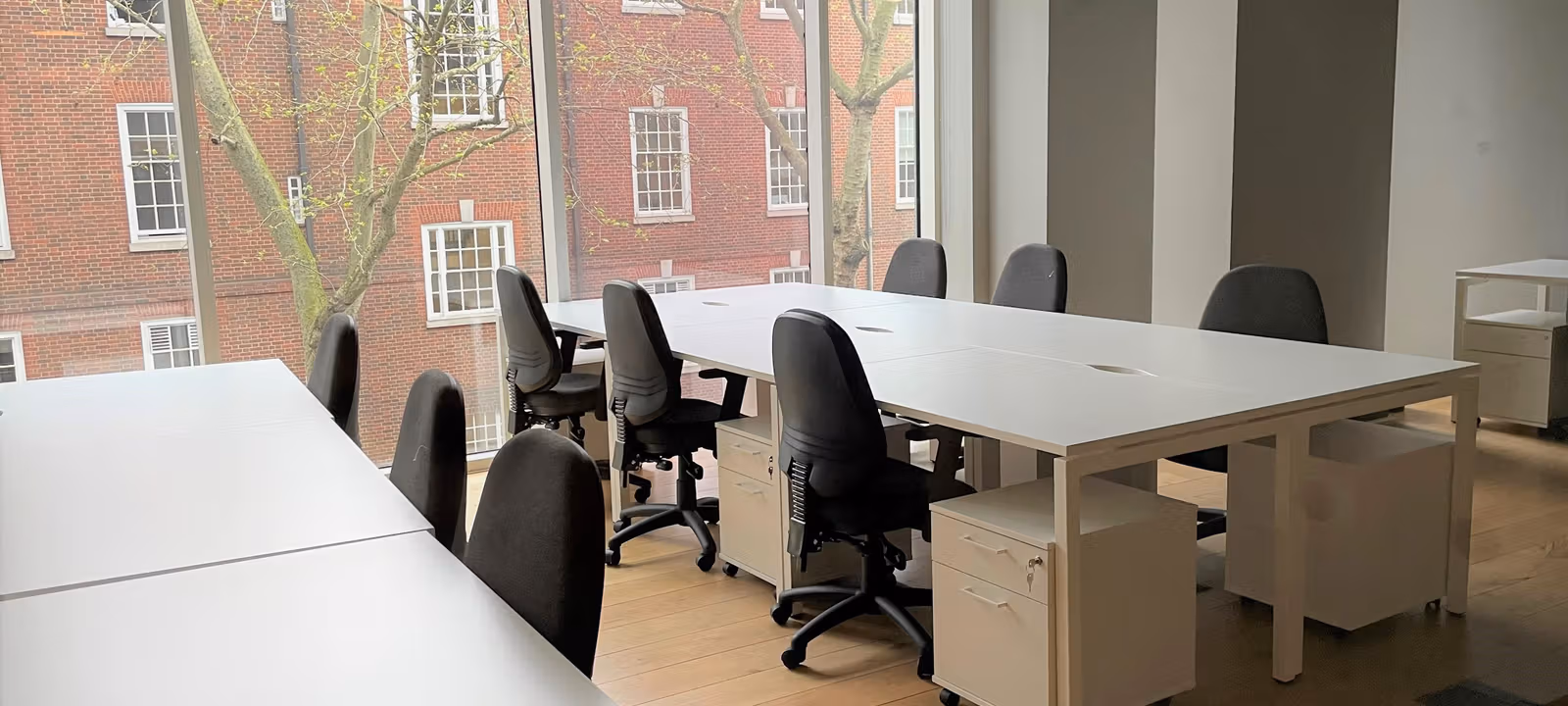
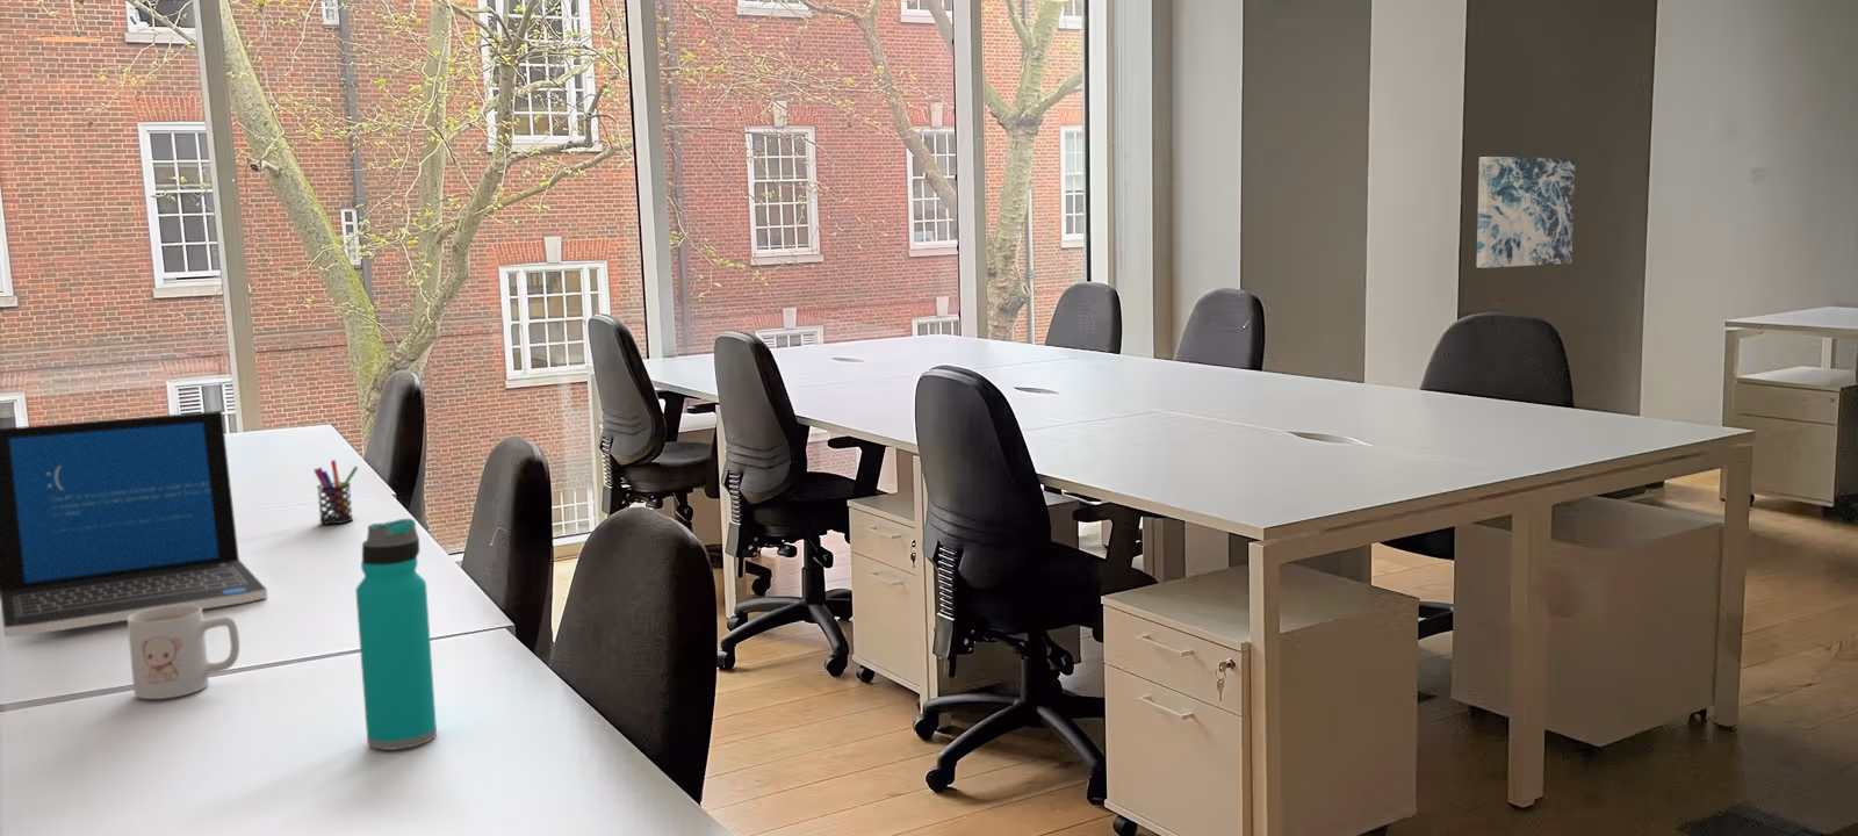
+ water bottle [354,517,437,751]
+ laptop [0,410,268,638]
+ pen holder [313,458,359,525]
+ wall art [1476,155,1576,269]
+ mug [126,605,241,700]
